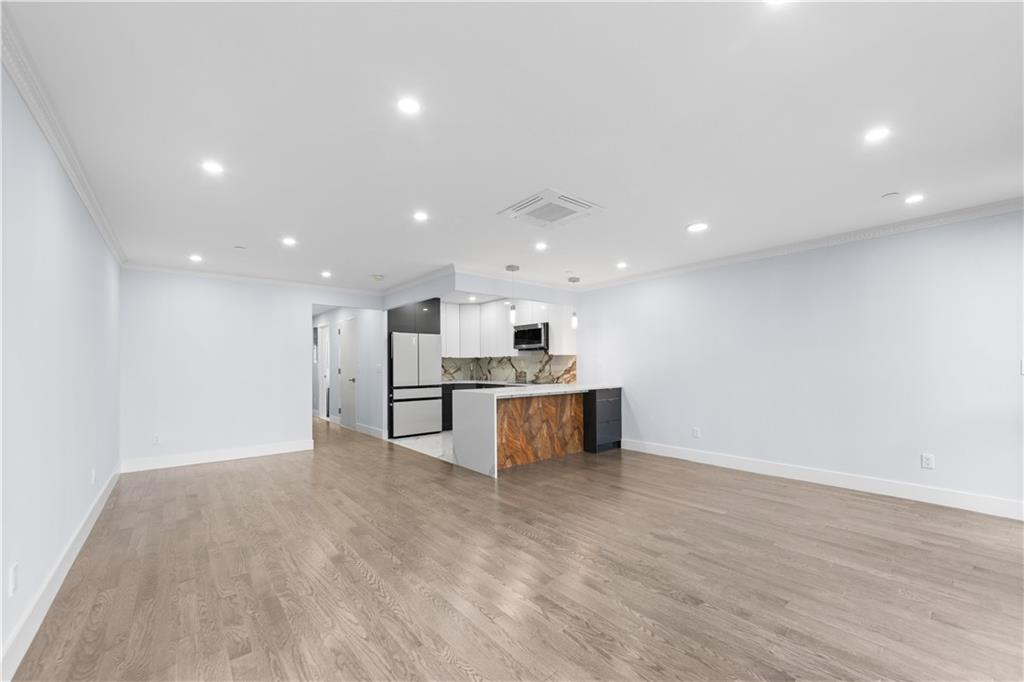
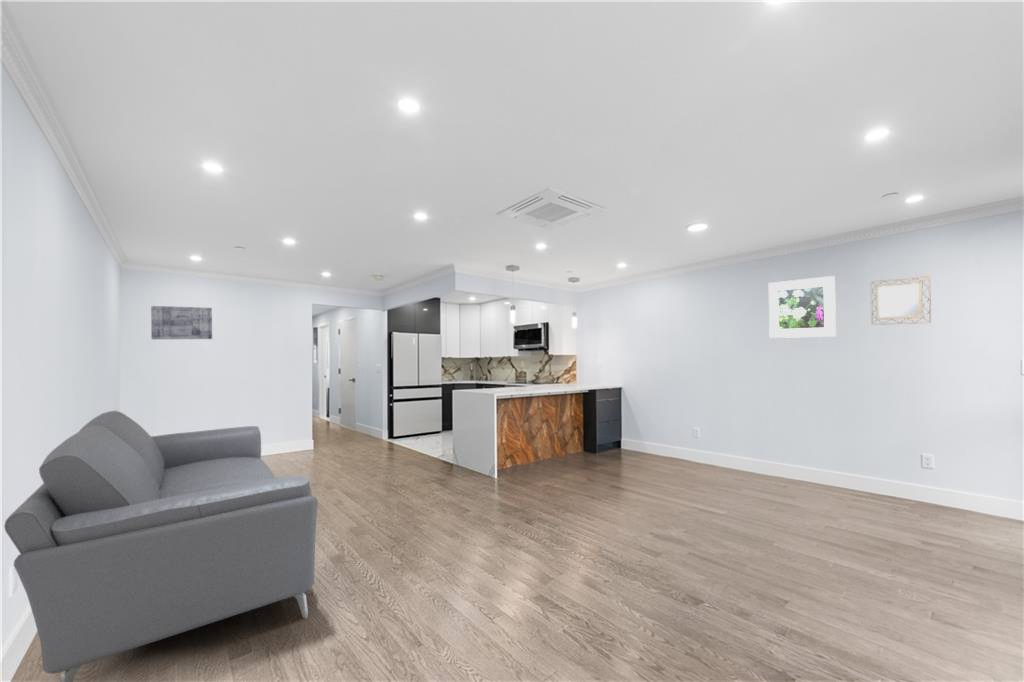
+ sofa [3,410,319,682]
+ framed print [768,275,837,339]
+ home mirror [870,275,932,326]
+ wall art [150,305,213,340]
